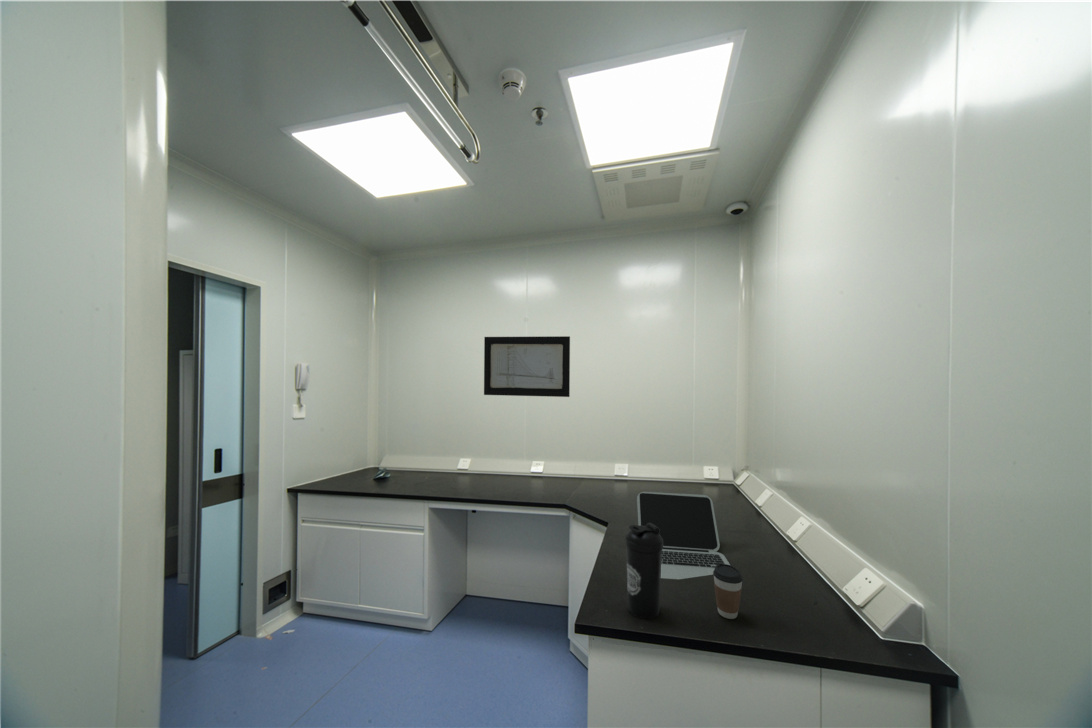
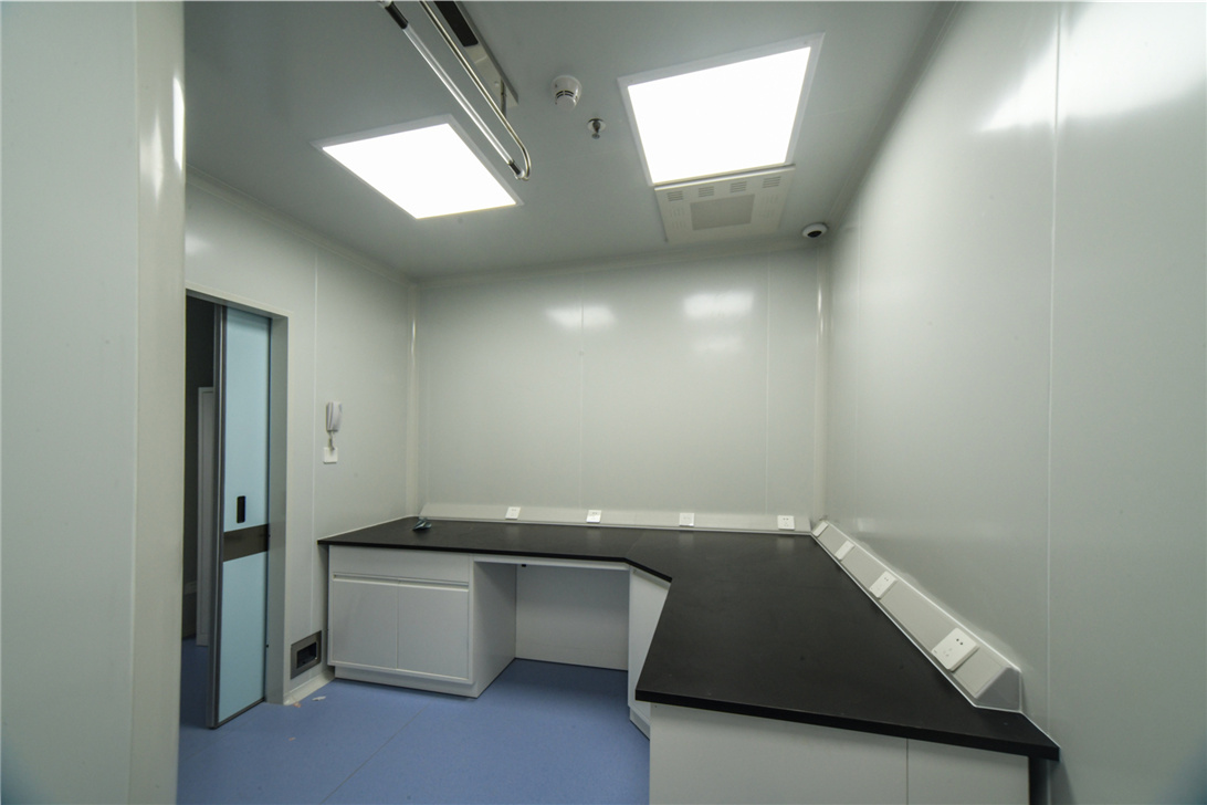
- wall art [483,335,571,398]
- laptop [636,491,731,580]
- water bottle [624,523,663,620]
- coffee cup [713,564,744,620]
